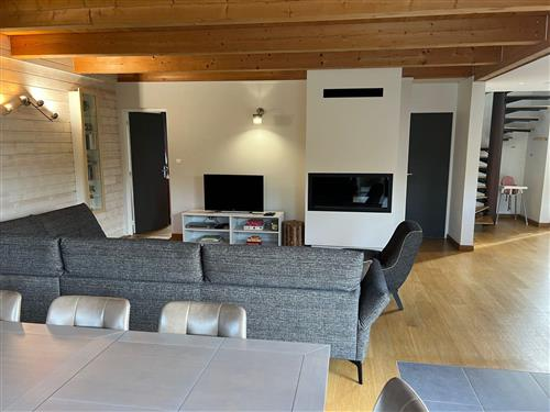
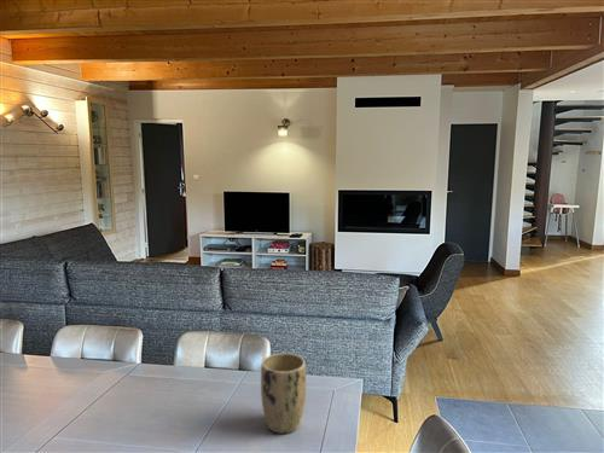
+ plant pot [260,352,307,435]
